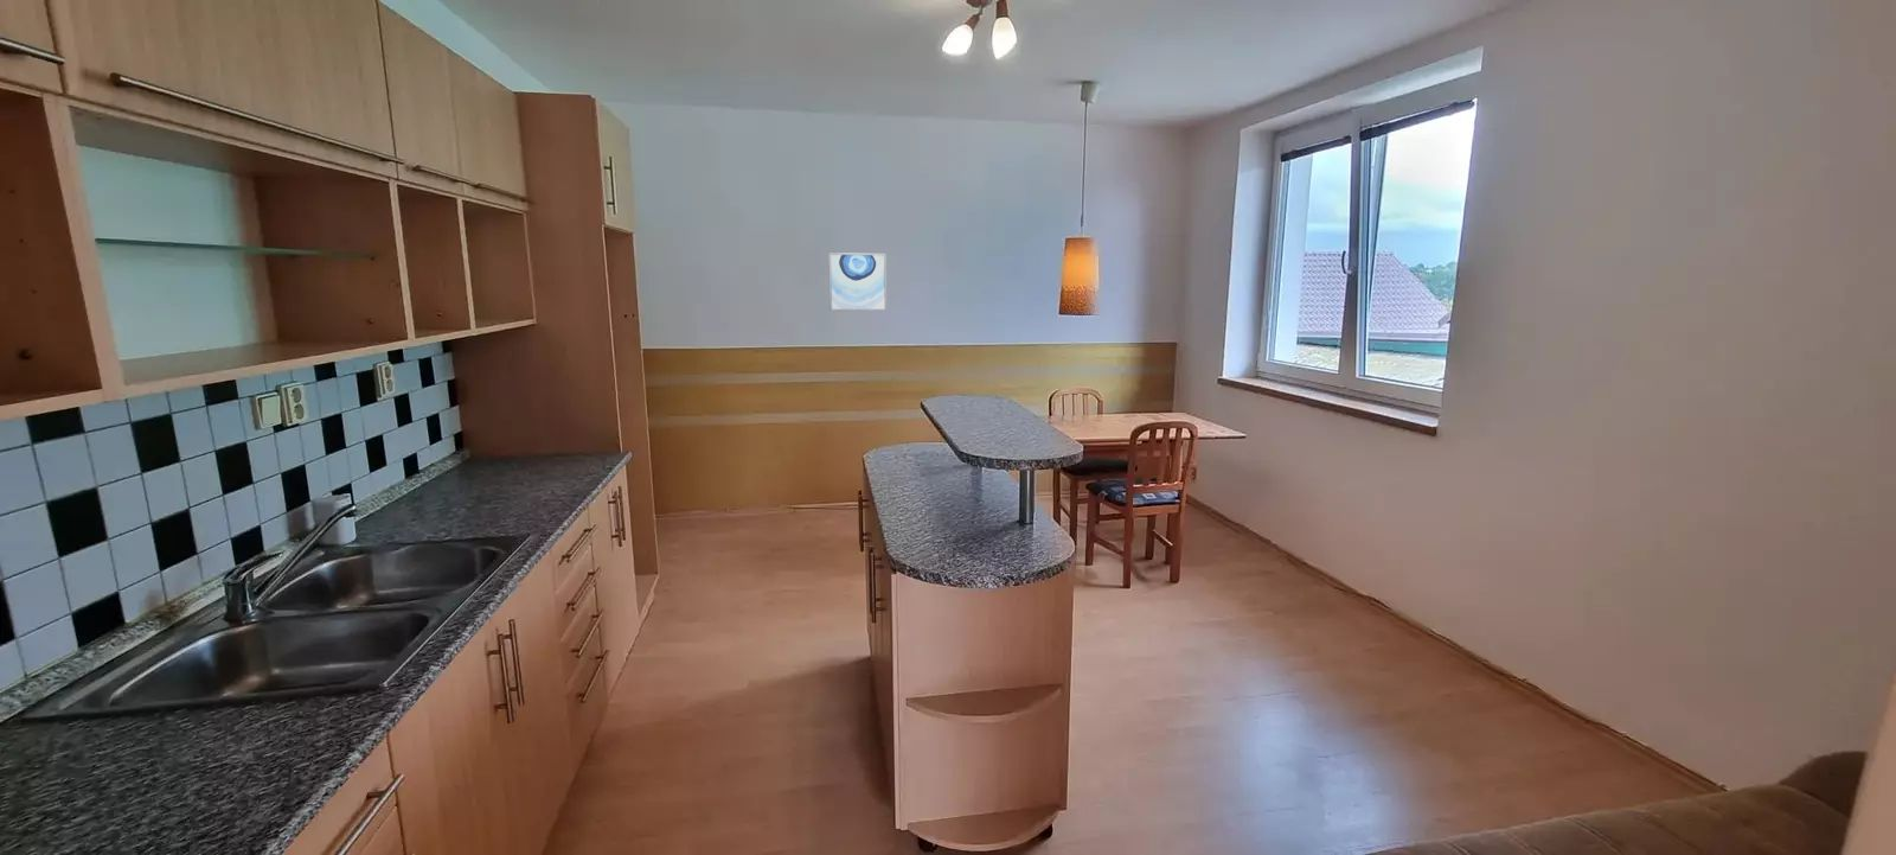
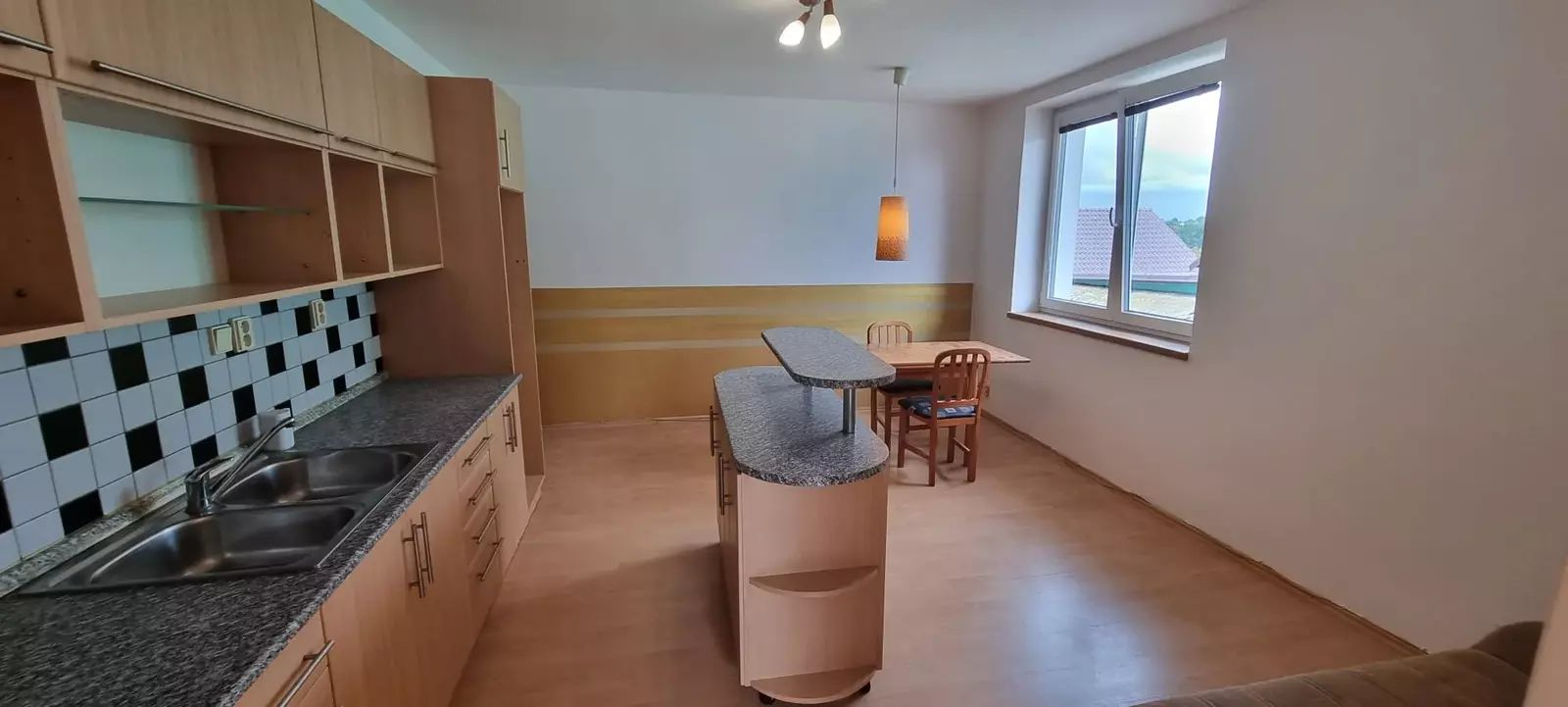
- wall art [827,252,888,312]
